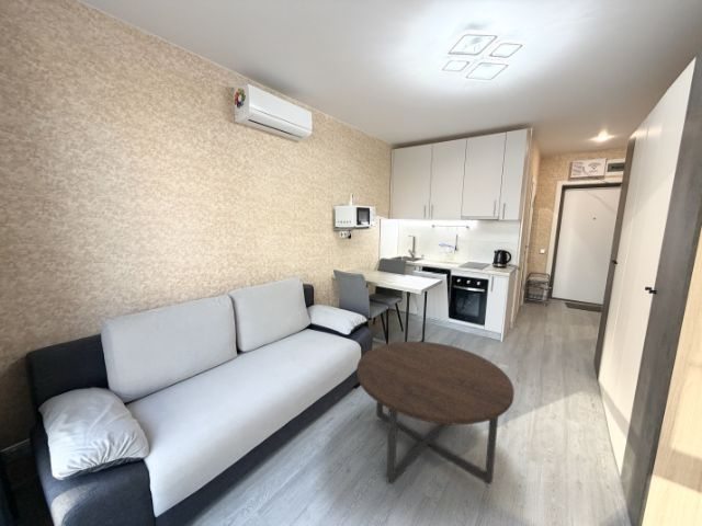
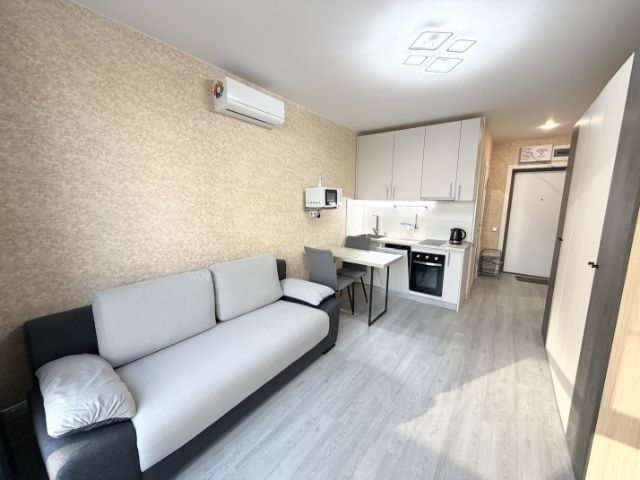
- coffee table [355,340,516,488]
